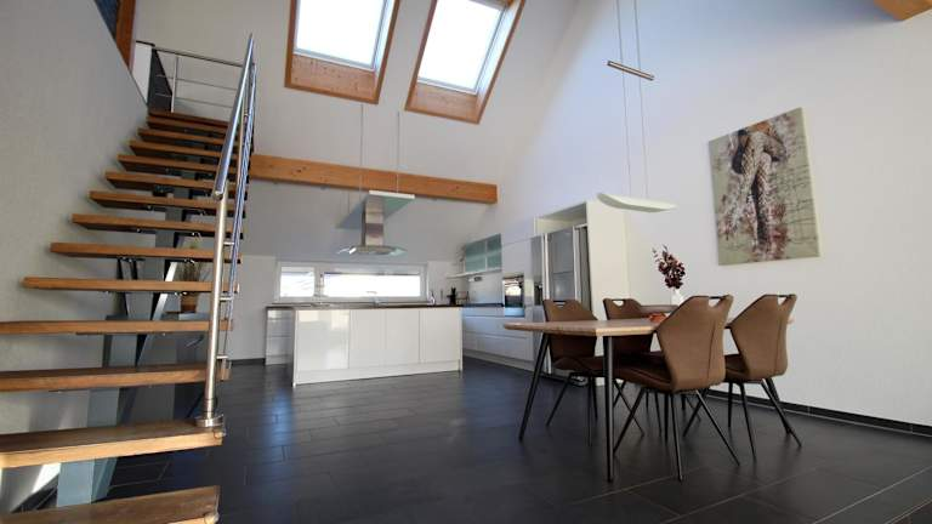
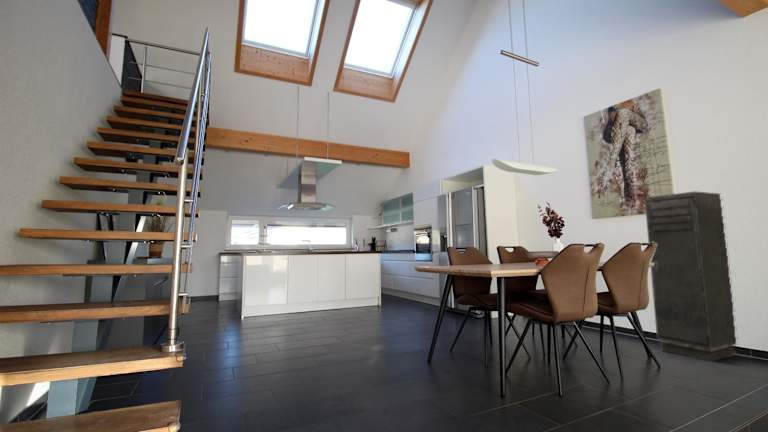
+ storage cabinet [644,190,737,362]
